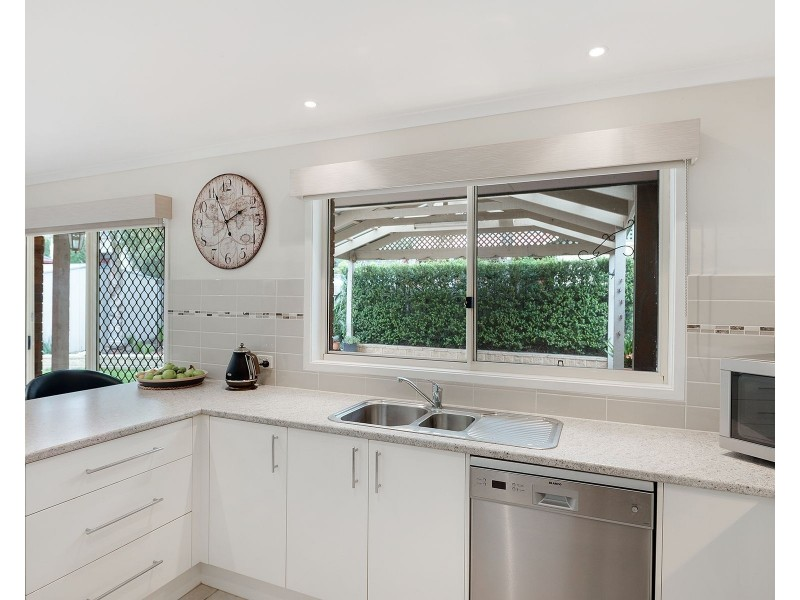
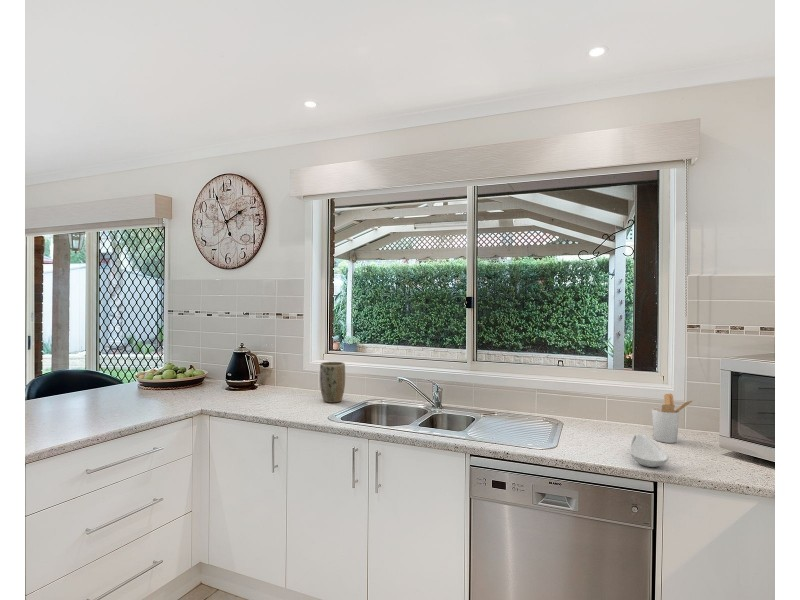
+ plant pot [319,361,346,404]
+ spoon rest [629,433,670,468]
+ utensil holder [651,393,695,444]
